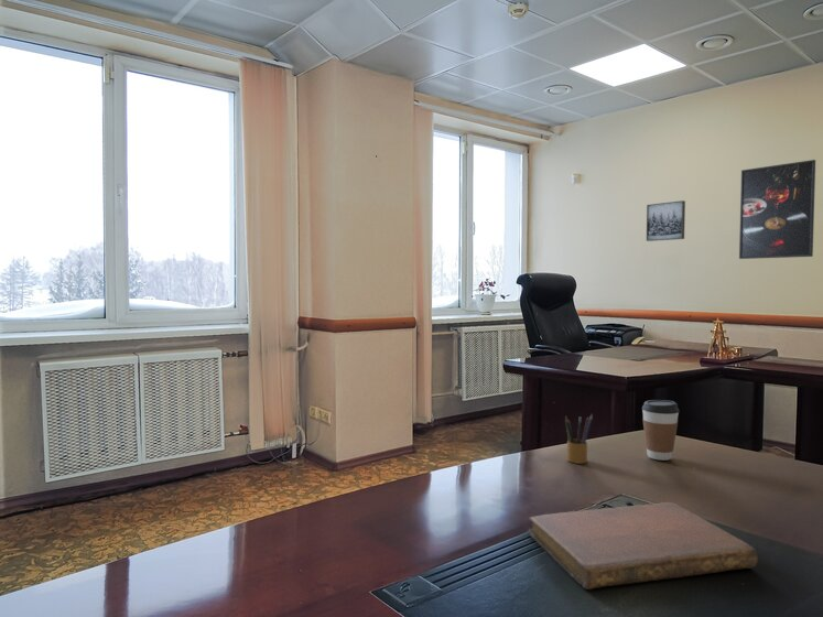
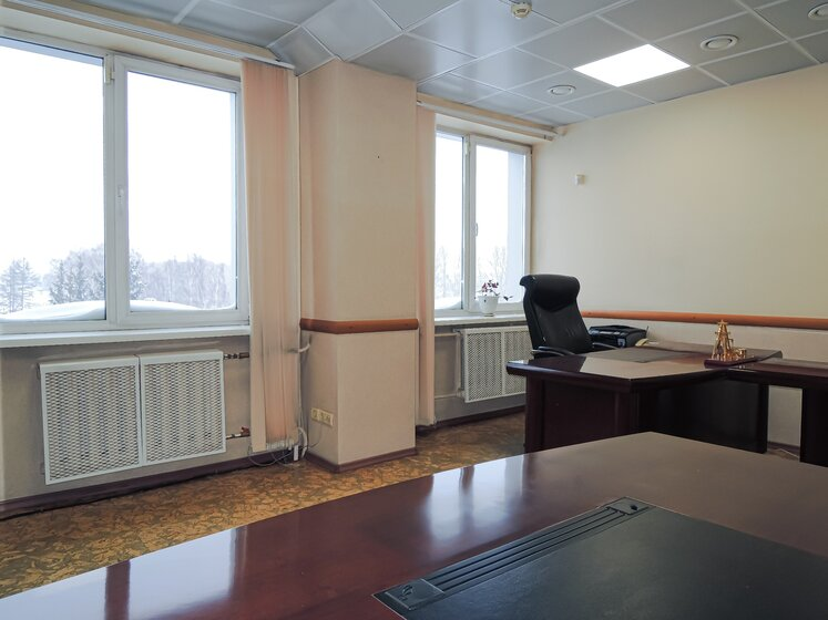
- notebook [528,501,759,591]
- wall art [646,199,686,242]
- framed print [738,159,816,260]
- coffee cup [641,399,680,462]
- pencil box [564,412,594,465]
